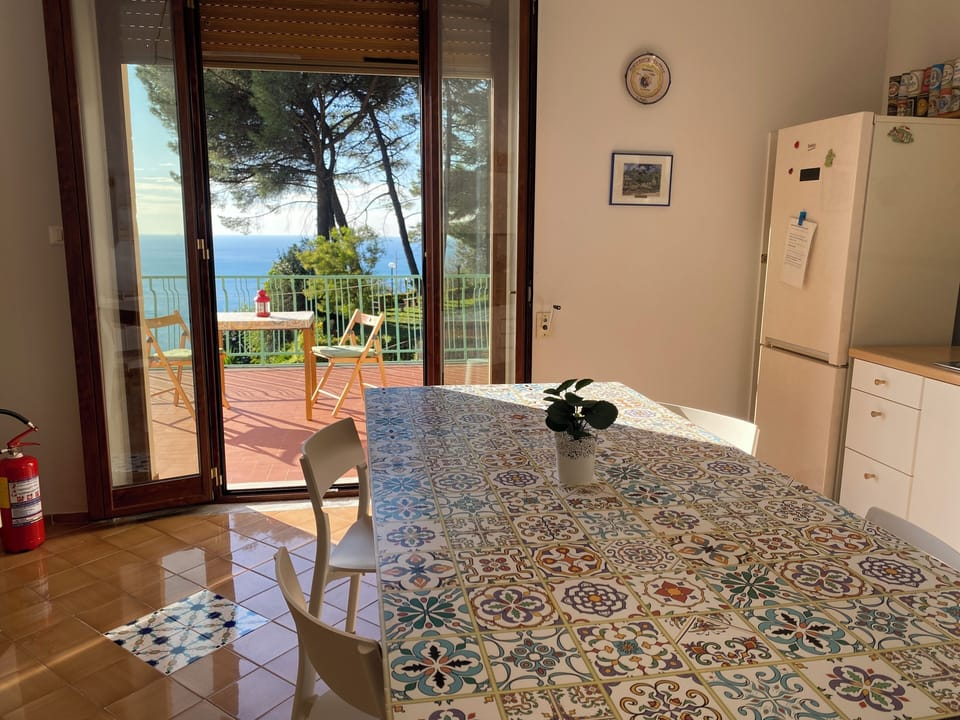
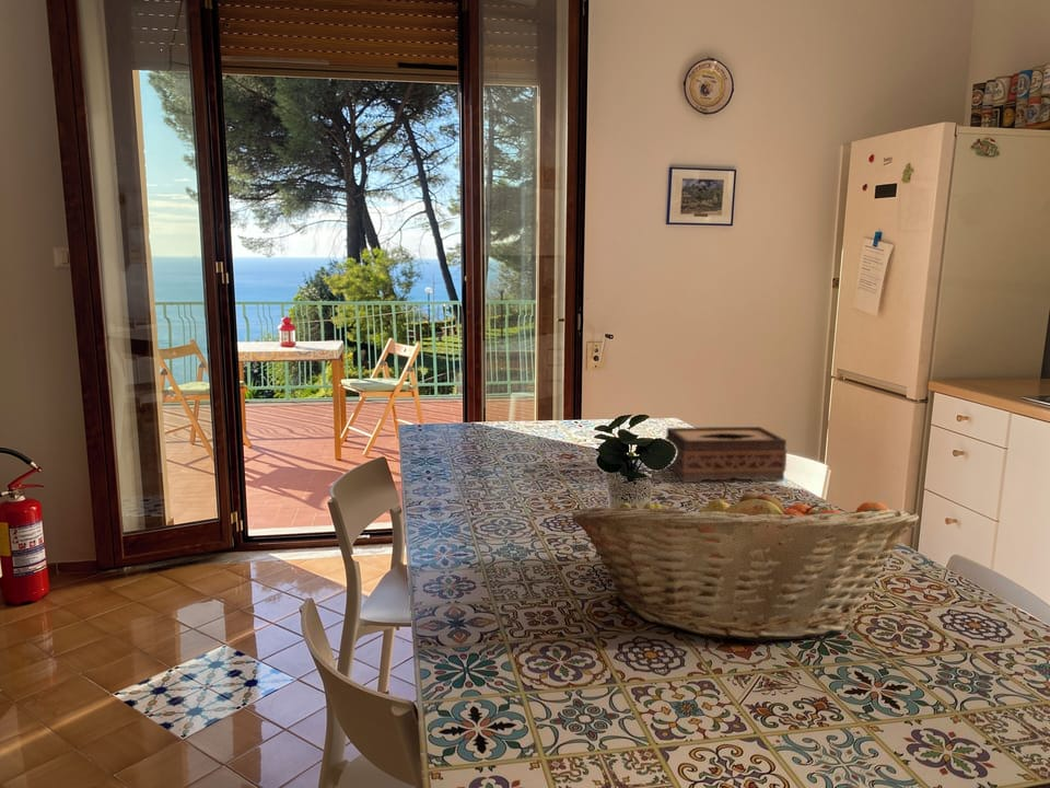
+ fruit basket [571,480,920,644]
+ tissue box [664,426,788,484]
